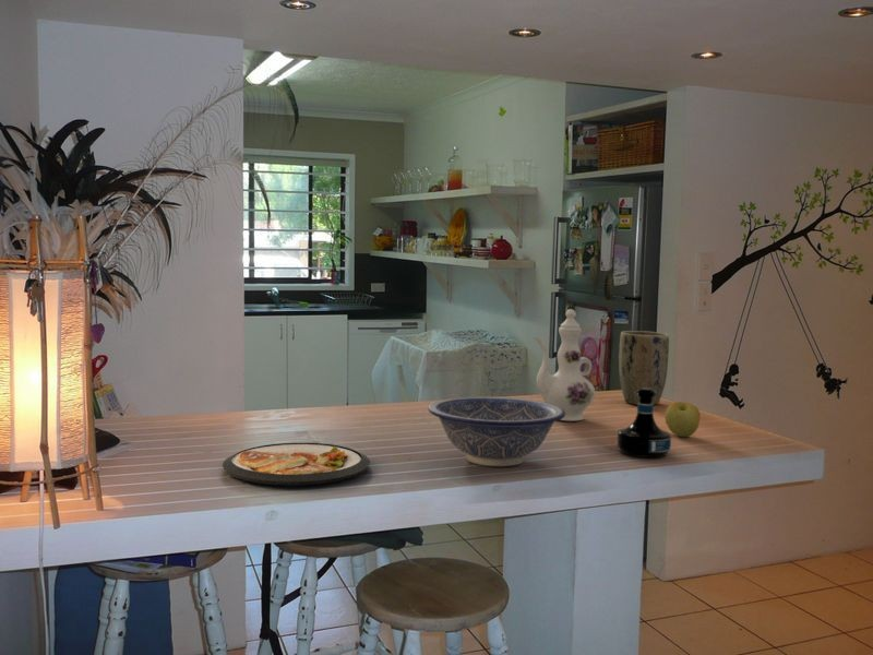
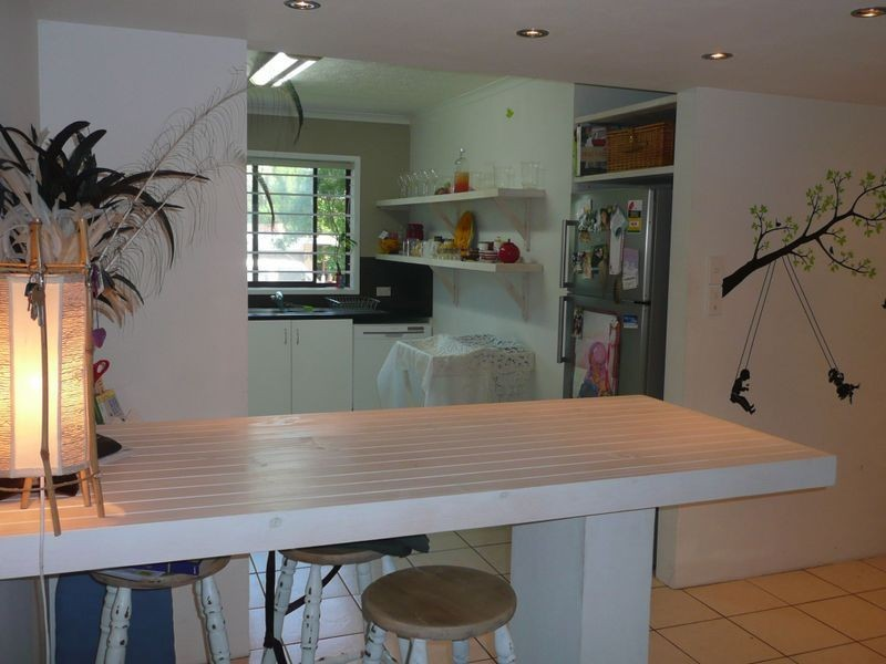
- chinaware [531,308,596,422]
- apple [663,401,702,438]
- decorative bowl [427,395,565,467]
- dish [222,442,371,486]
- plant pot [618,330,670,406]
- tequila bottle [617,388,672,458]
